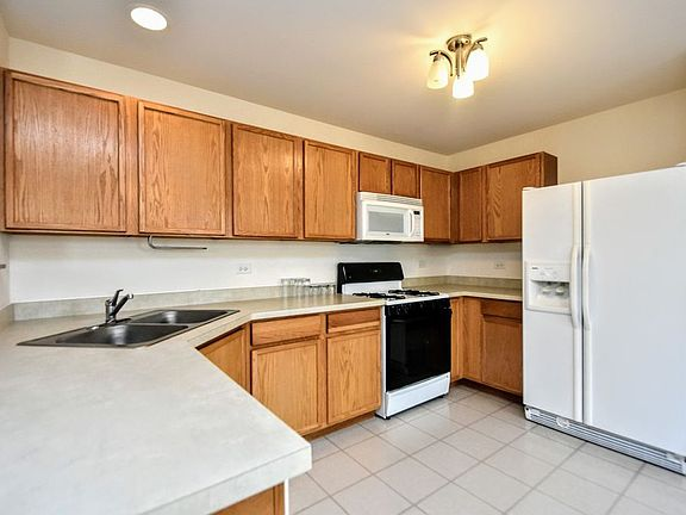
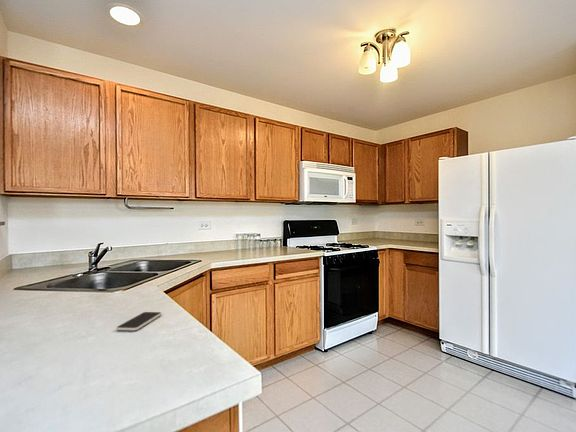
+ smartphone [115,311,163,332]
